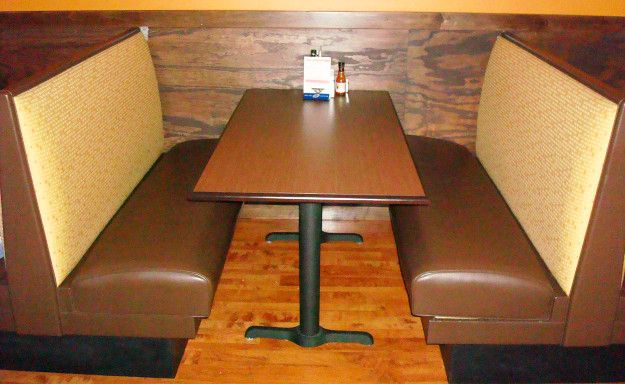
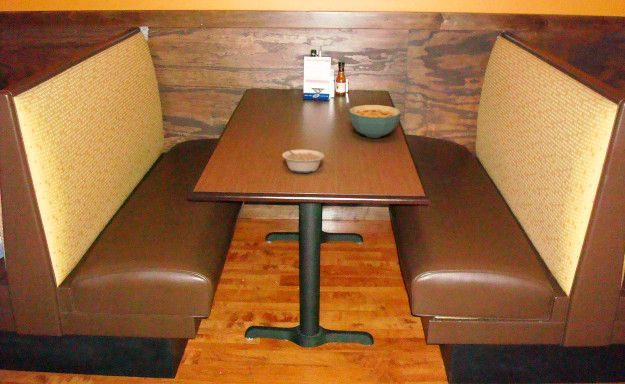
+ cereal bowl [348,104,402,139]
+ legume [281,145,325,174]
